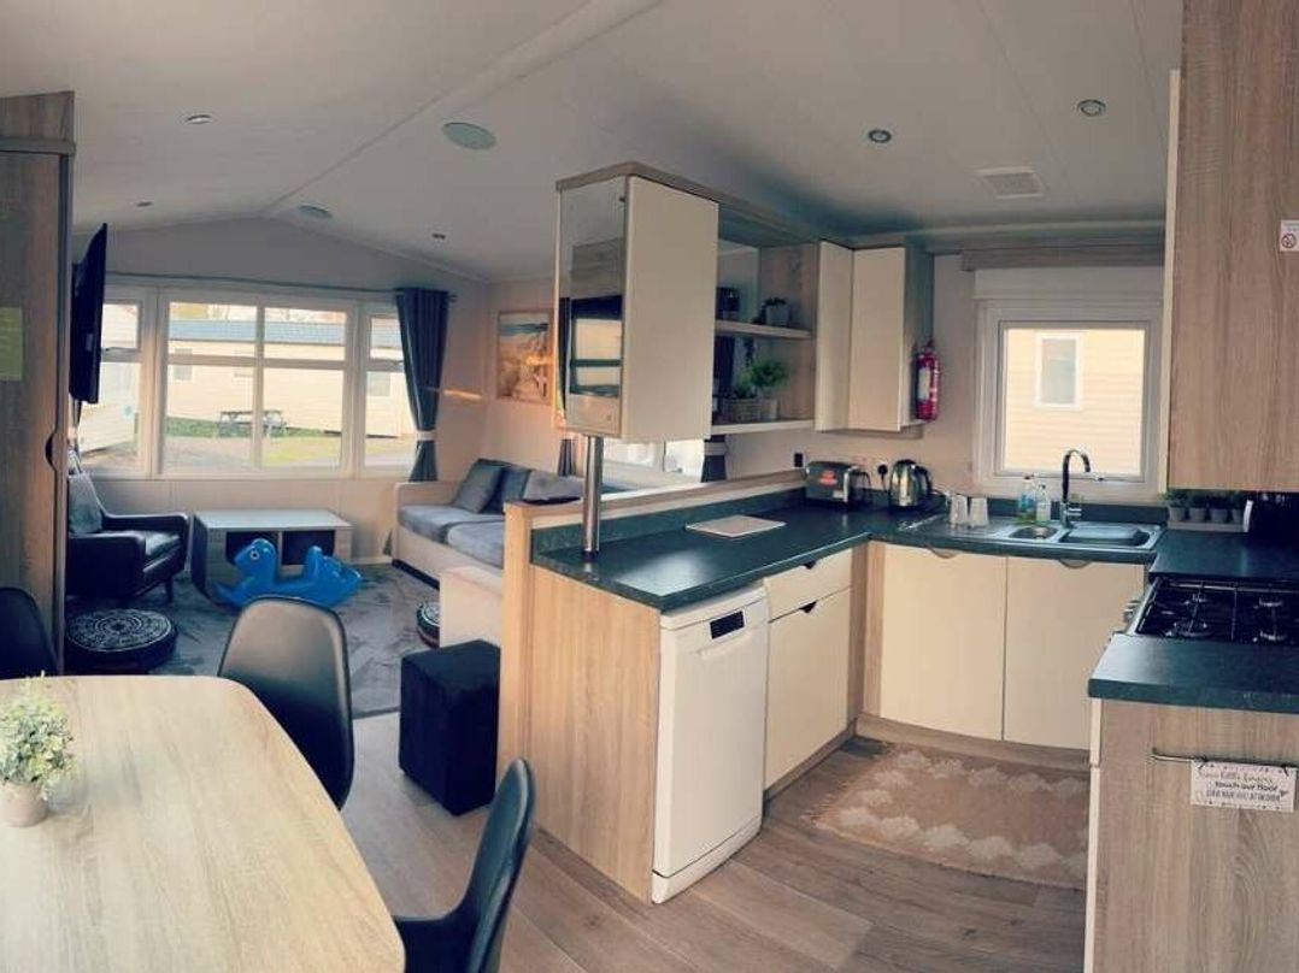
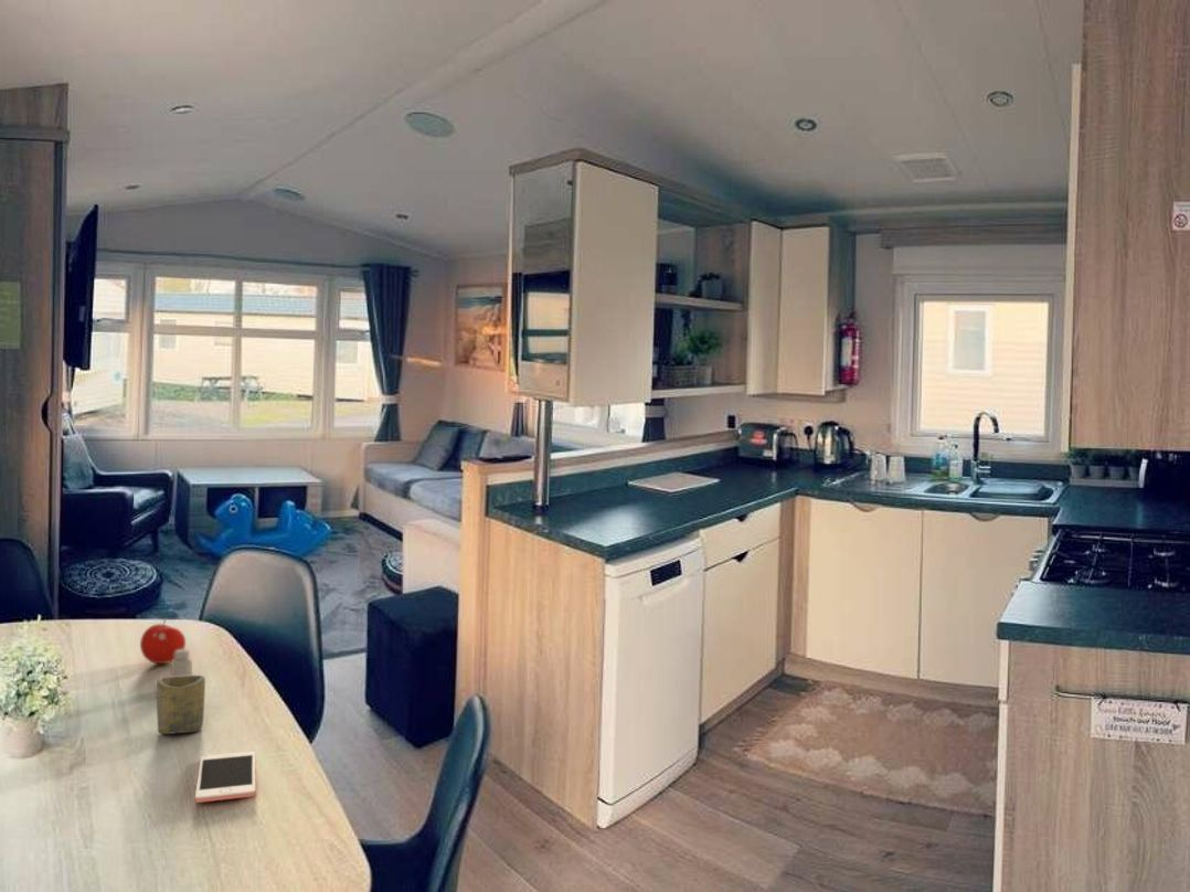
+ fruit [139,618,187,665]
+ cell phone [194,751,256,804]
+ saltshaker [170,648,193,677]
+ cup [156,675,206,735]
